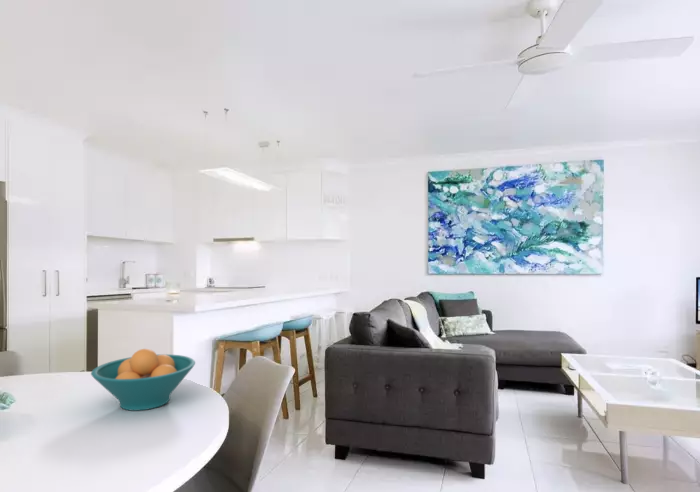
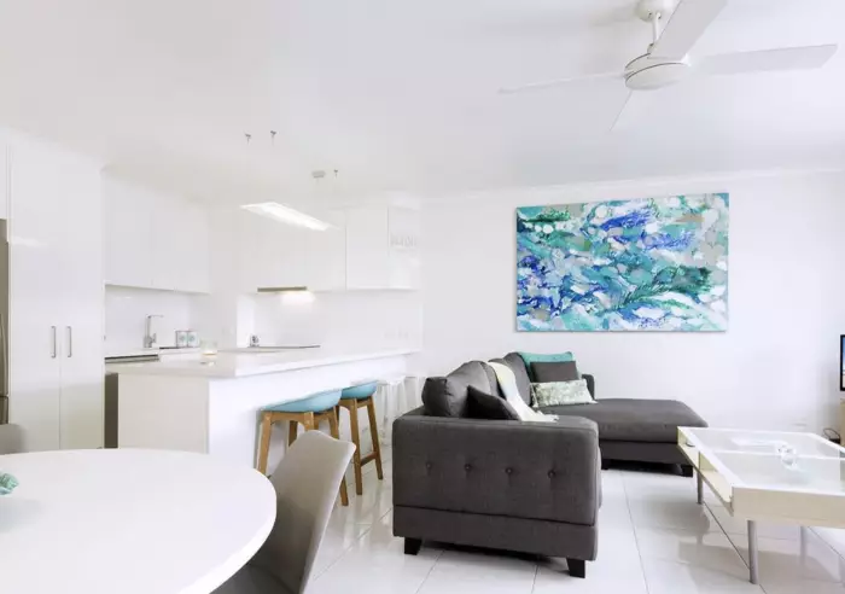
- fruit bowl [90,348,196,412]
